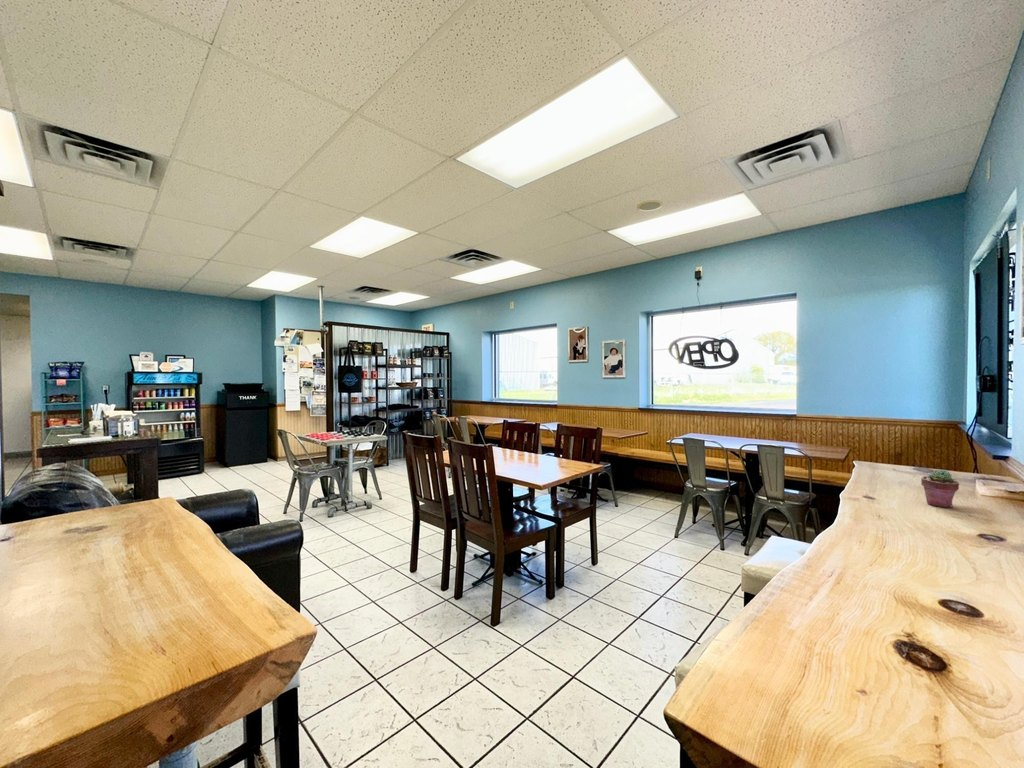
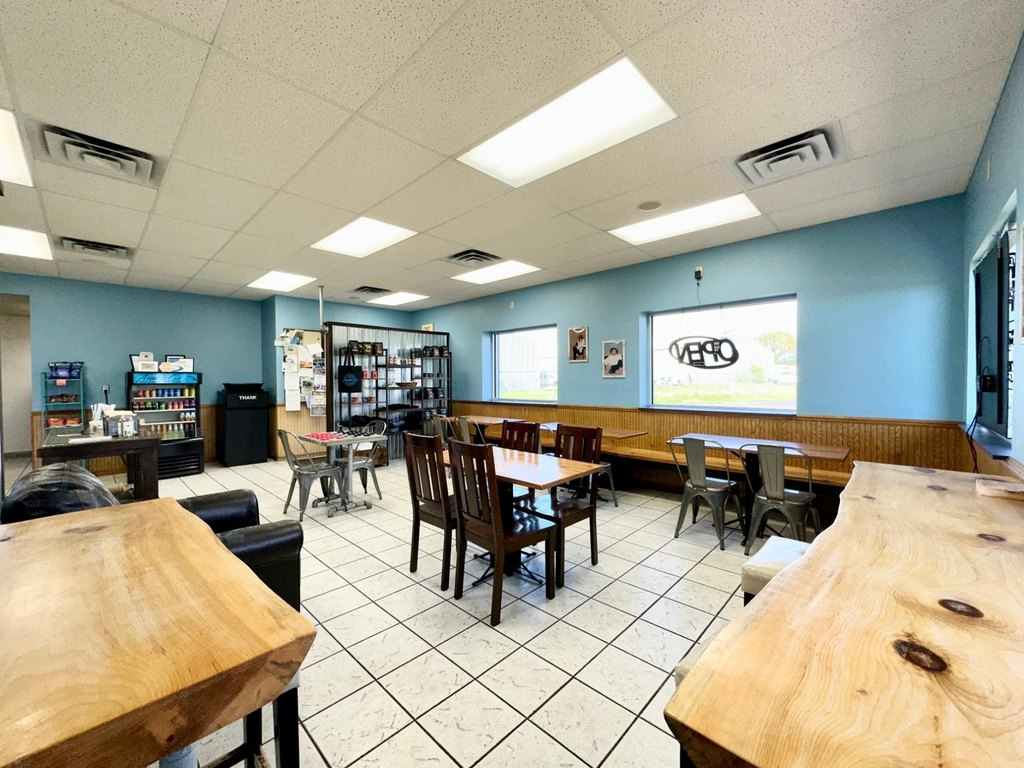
- potted succulent [920,468,960,508]
